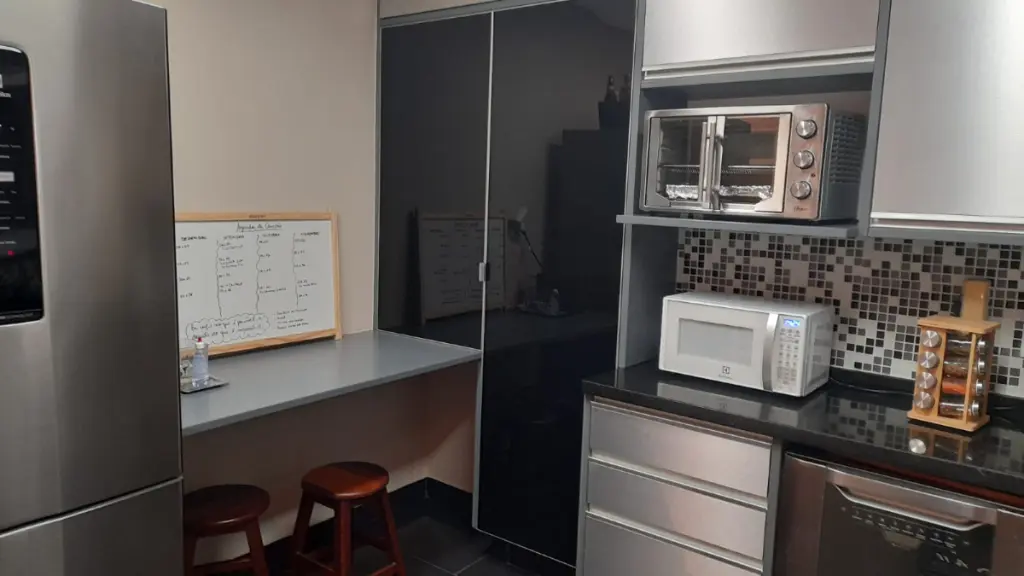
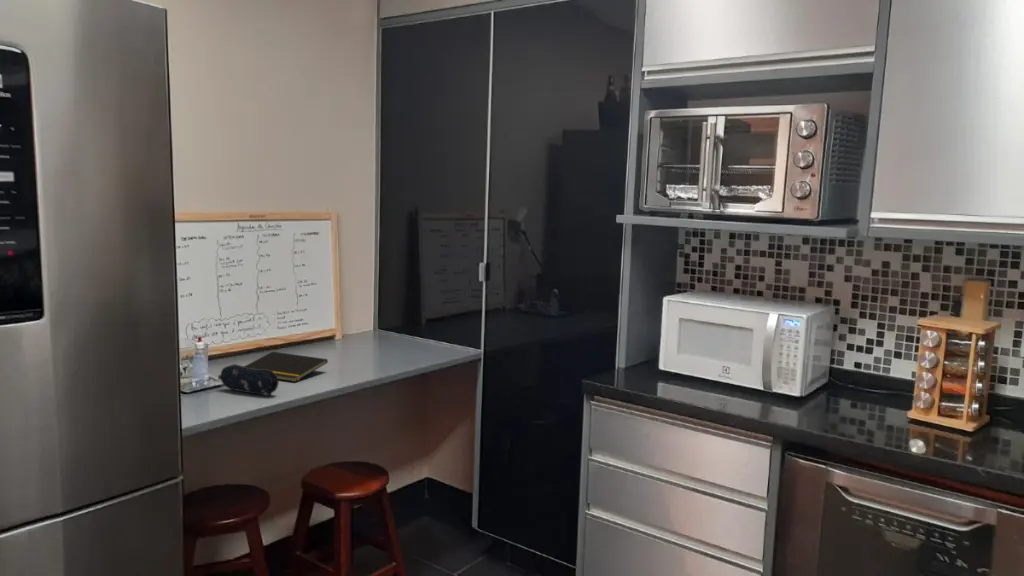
+ pencil case [217,363,280,397]
+ notepad [244,351,329,383]
